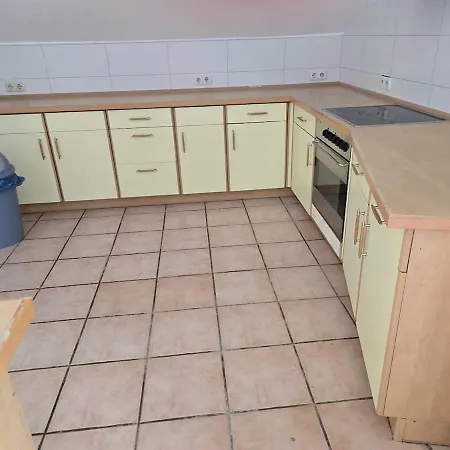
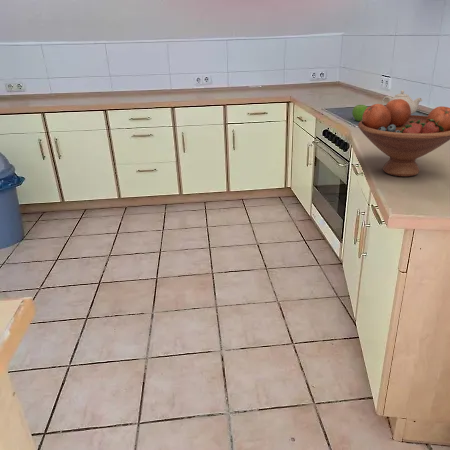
+ teapot [381,89,423,115]
+ fruit [351,104,368,122]
+ fruit bowl [357,99,450,178]
